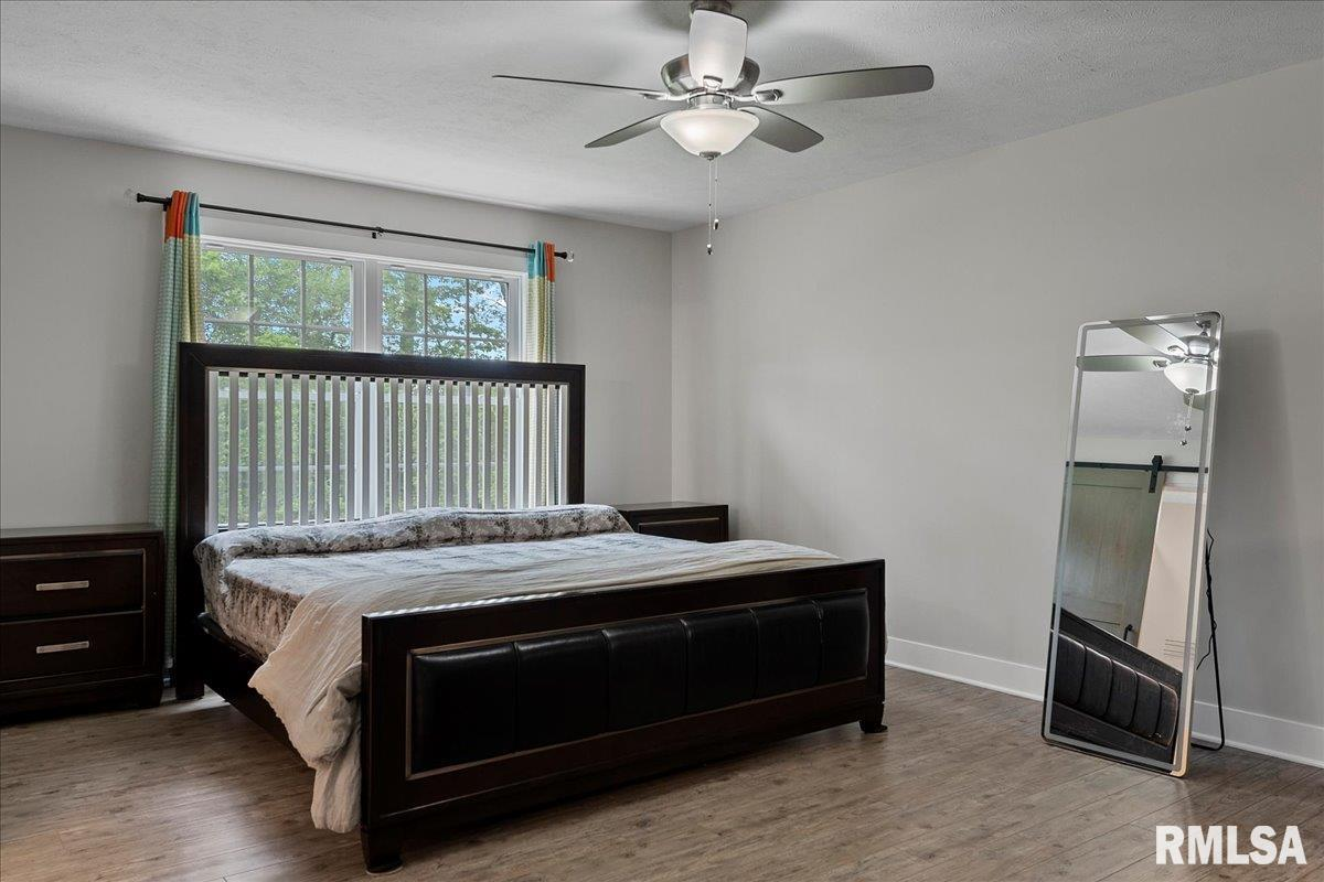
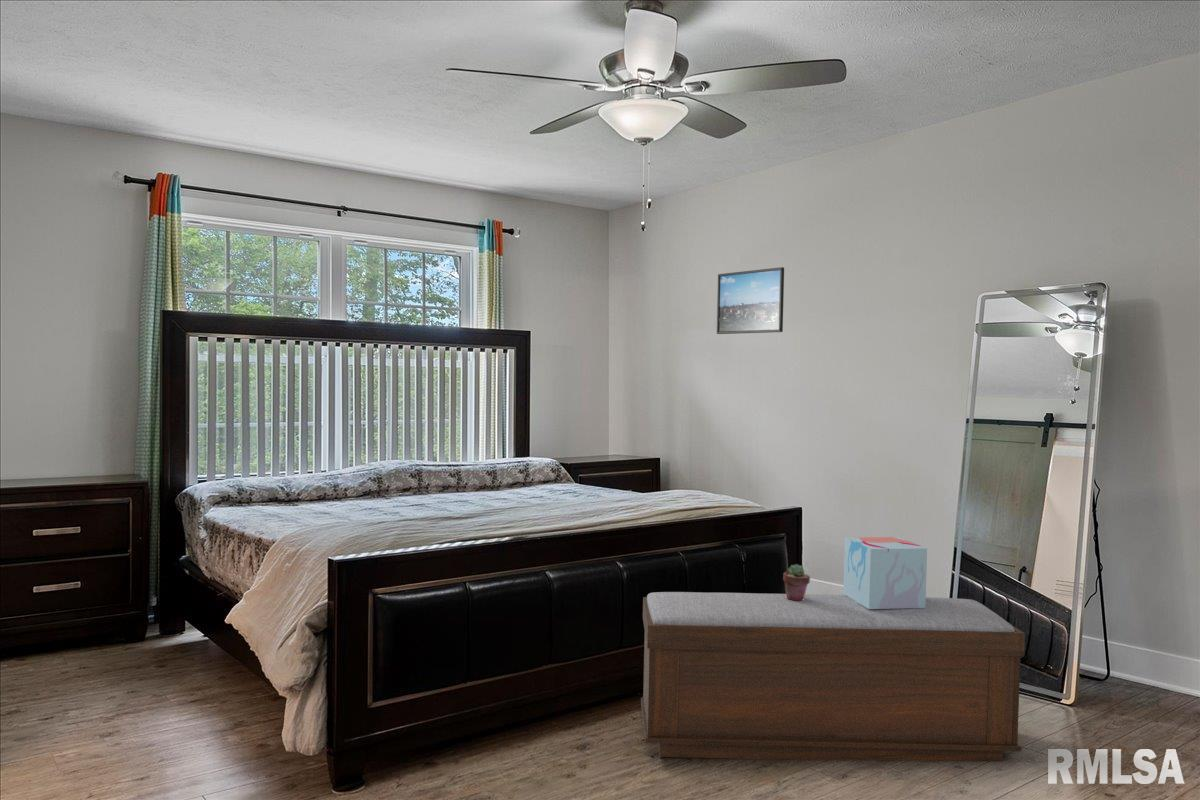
+ bench [640,591,1026,762]
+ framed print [716,266,785,335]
+ decorative box [842,536,928,609]
+ potted succulent [782,563,811,601]
